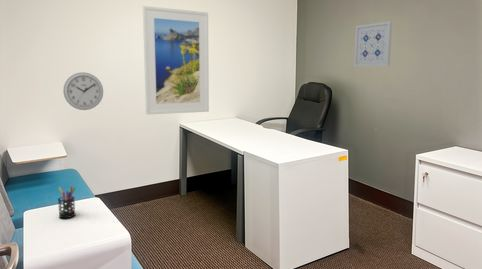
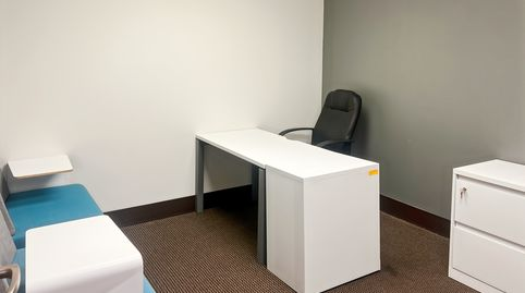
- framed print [142,5,210,116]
- wall art [353,20,393,68]
- wall clock [62,71,104,111]
- pen holder [57,185,77,219]
